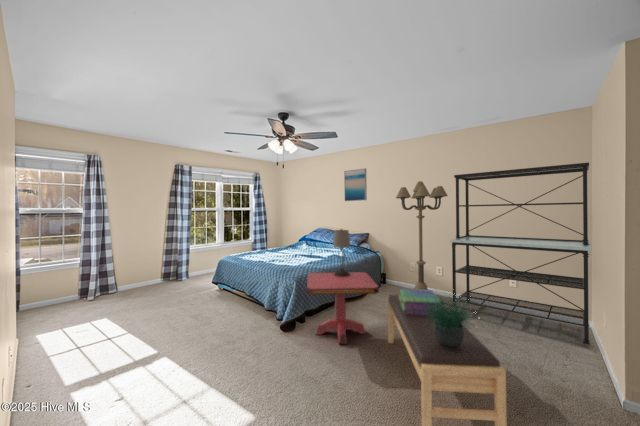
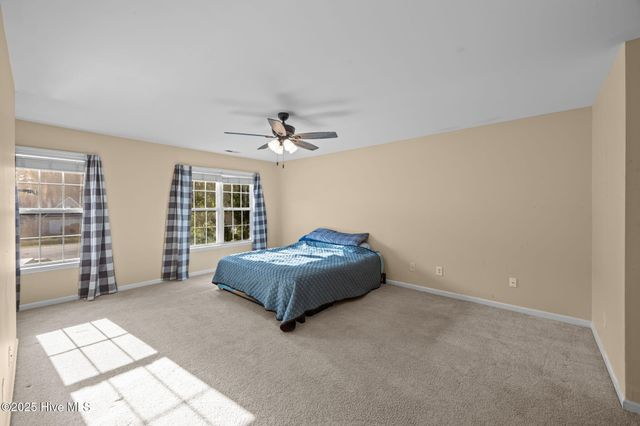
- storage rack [449,162,593,346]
- potted plant [418,288,486,348]
- bench [387,293,507,426]
- table lamp [332,228,352,277]
- stack of books [399,288,442,316]
- side table [306,271,380,345]
- wall art [343,167,368,202]
- floor lamp [395,180,449,304]
